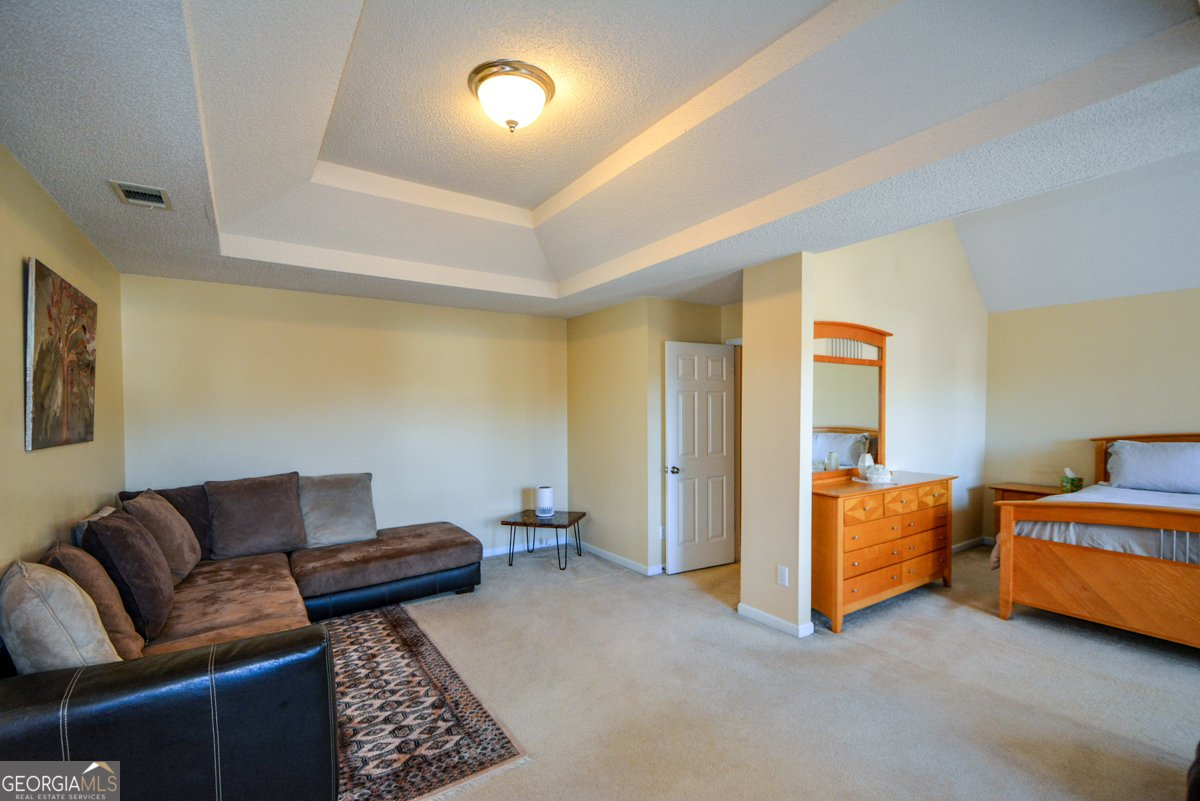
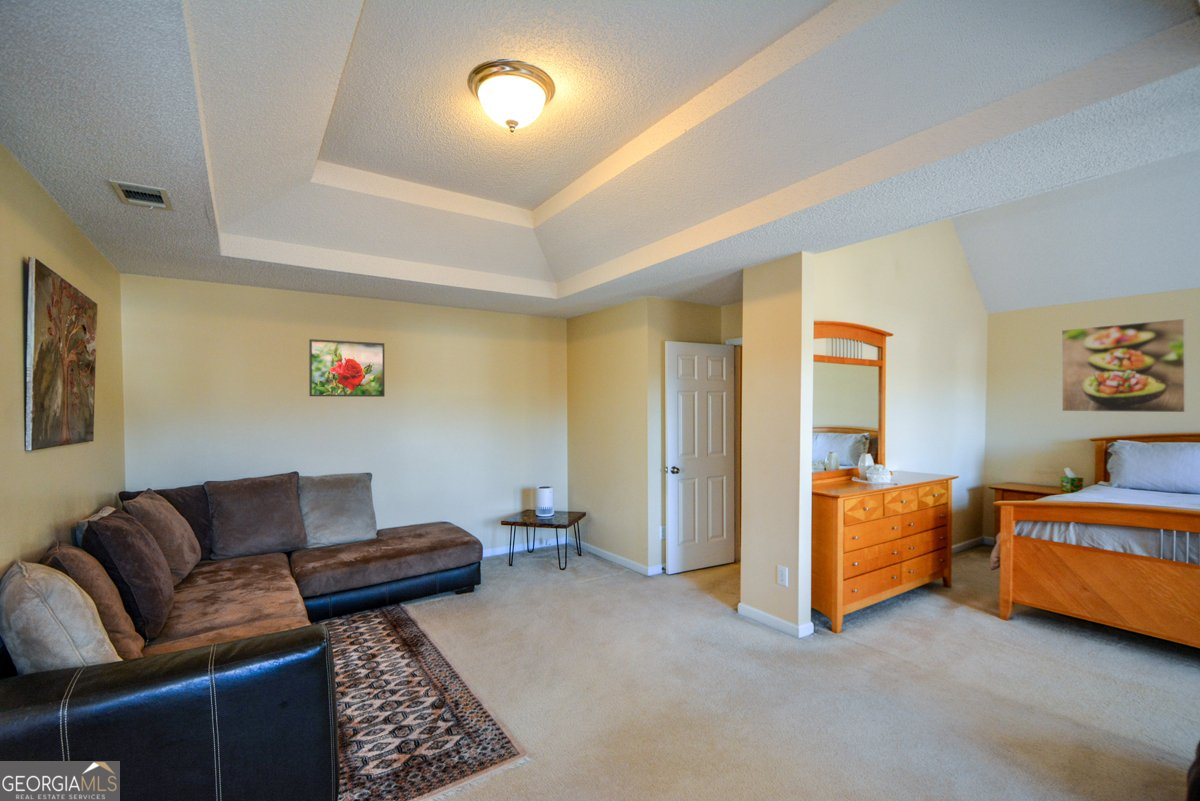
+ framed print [1061,318,1187,413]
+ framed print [308,338,386,398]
